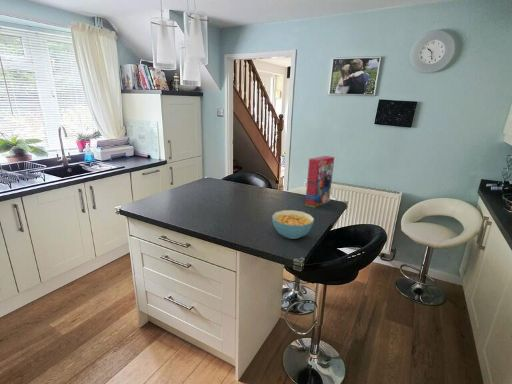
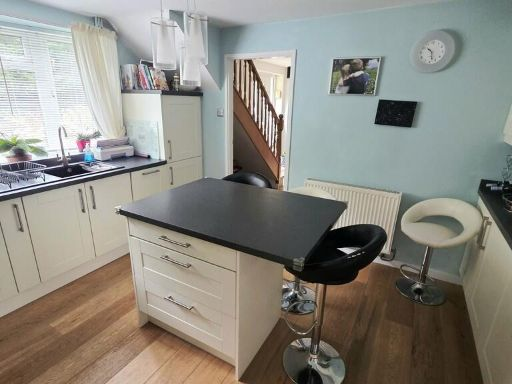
- cereal bowl [271,209,315,240]
- cereal box [304,155,335,209]
